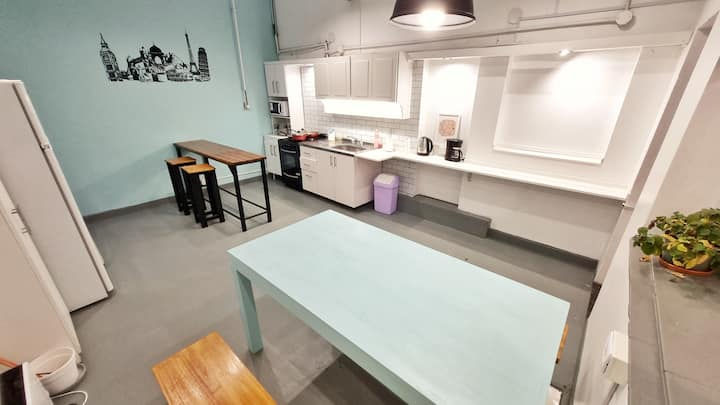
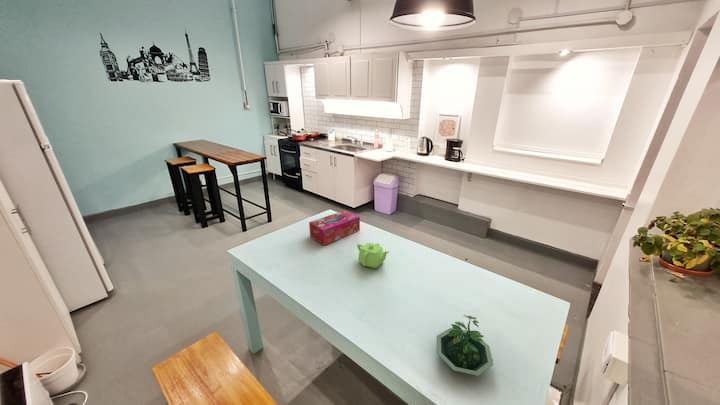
+ terrarium [436,314,494,377]
+ teapot [356,242,390,269]
+ tissue box [308,209,361,246]
